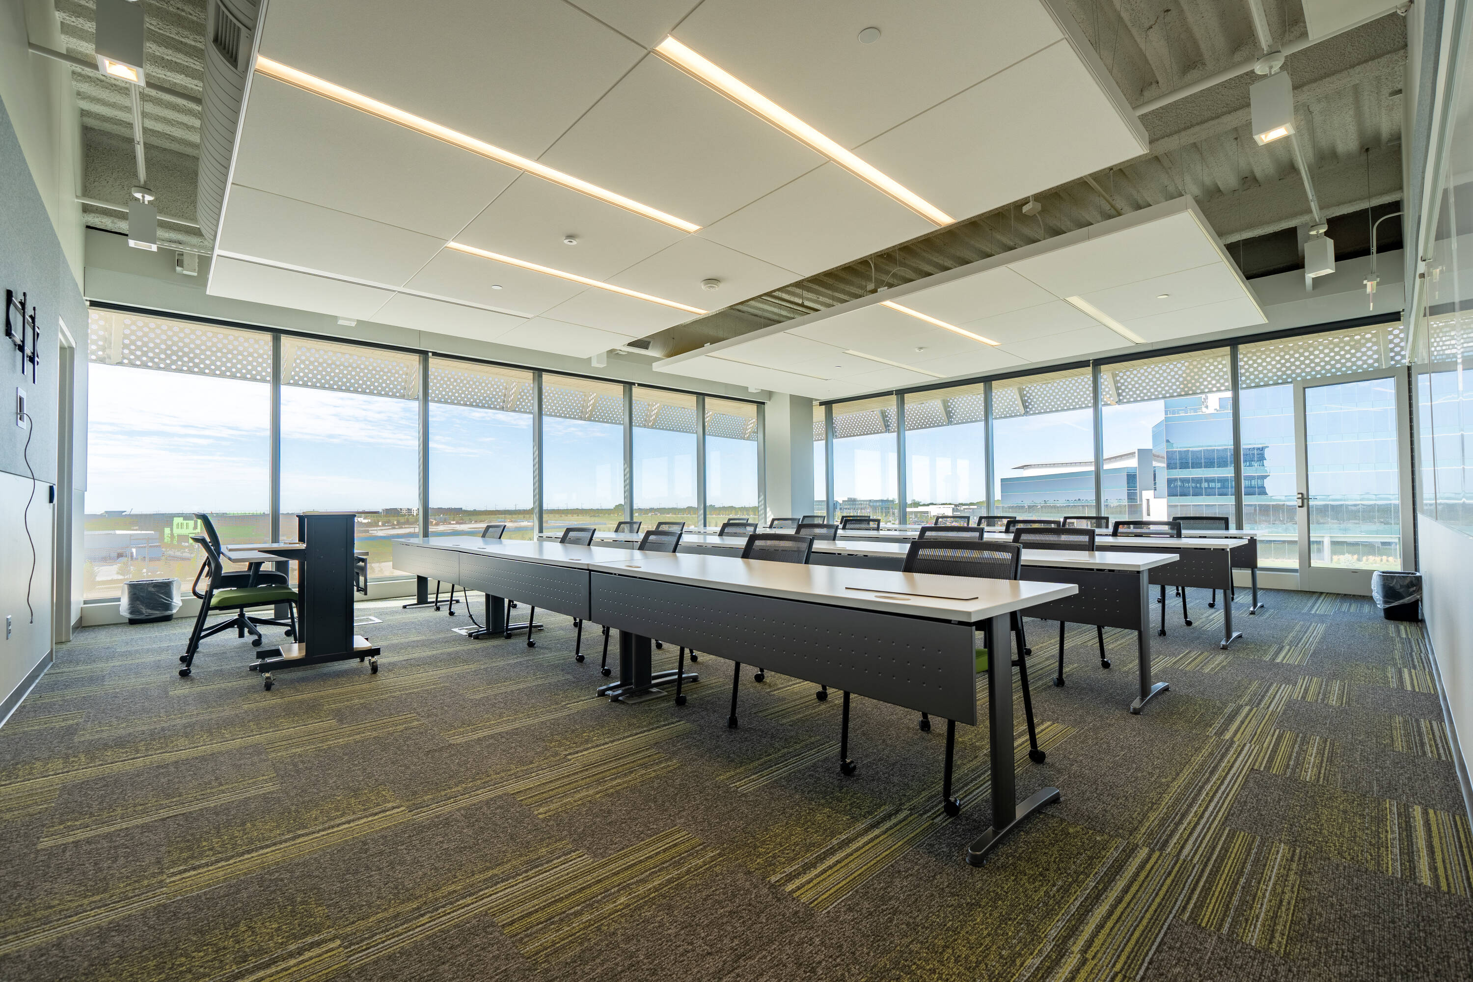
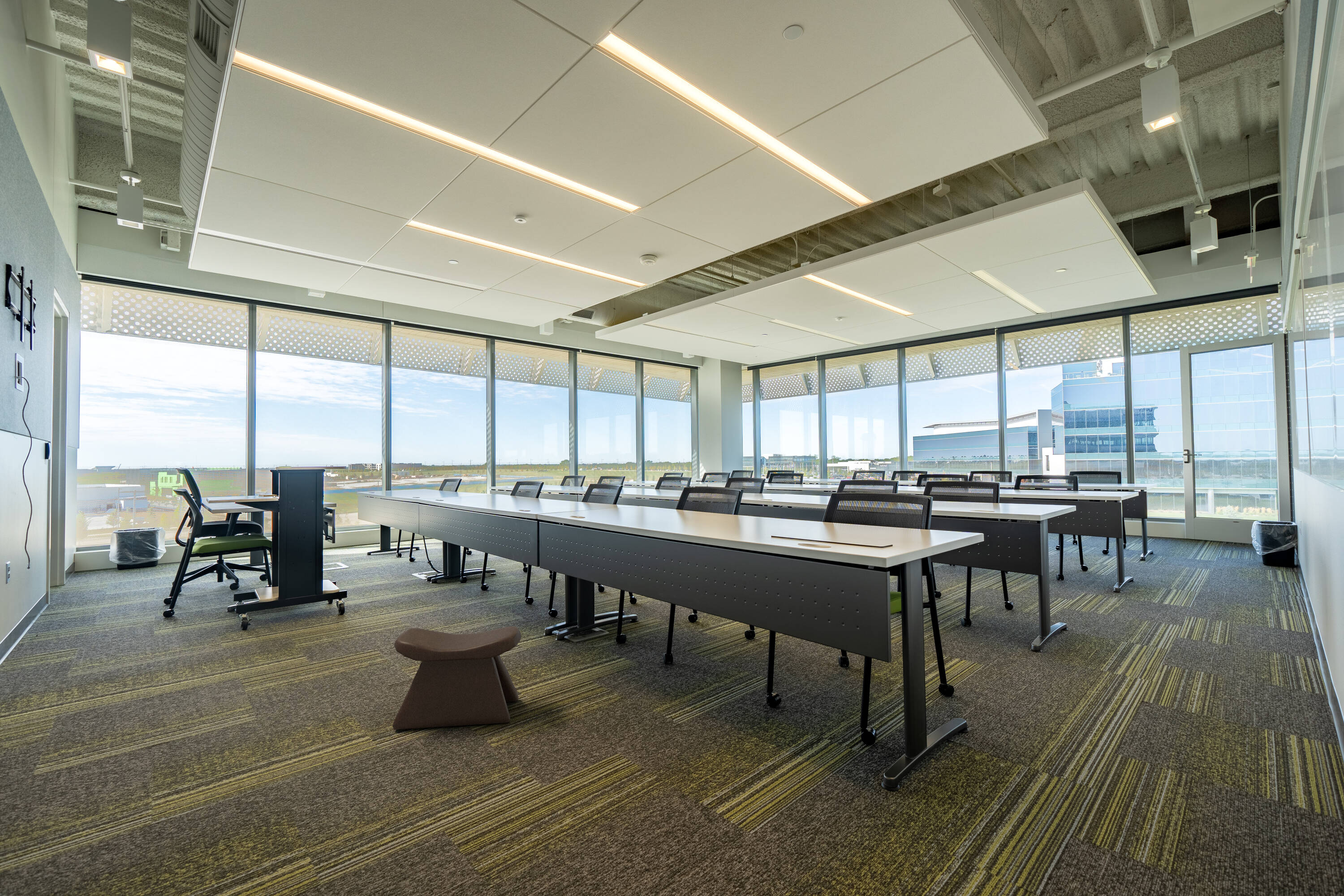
+ stool [392,625,522,730]
